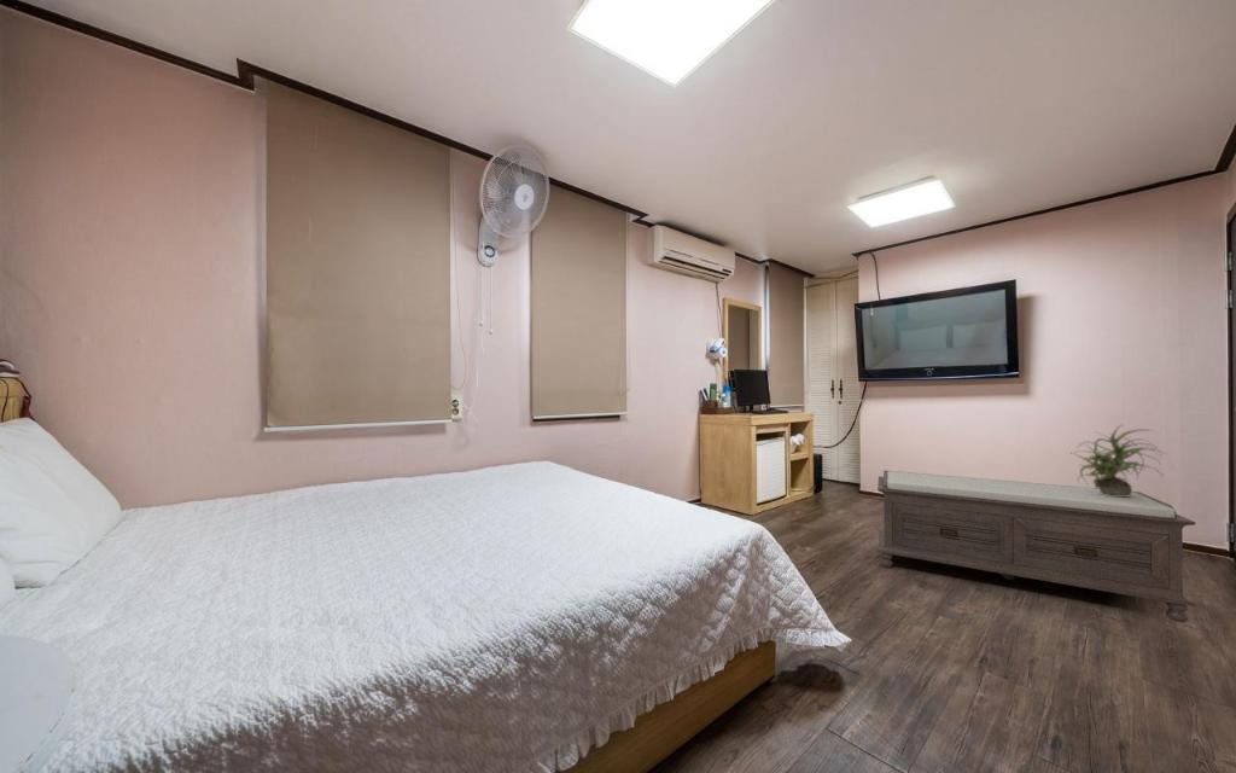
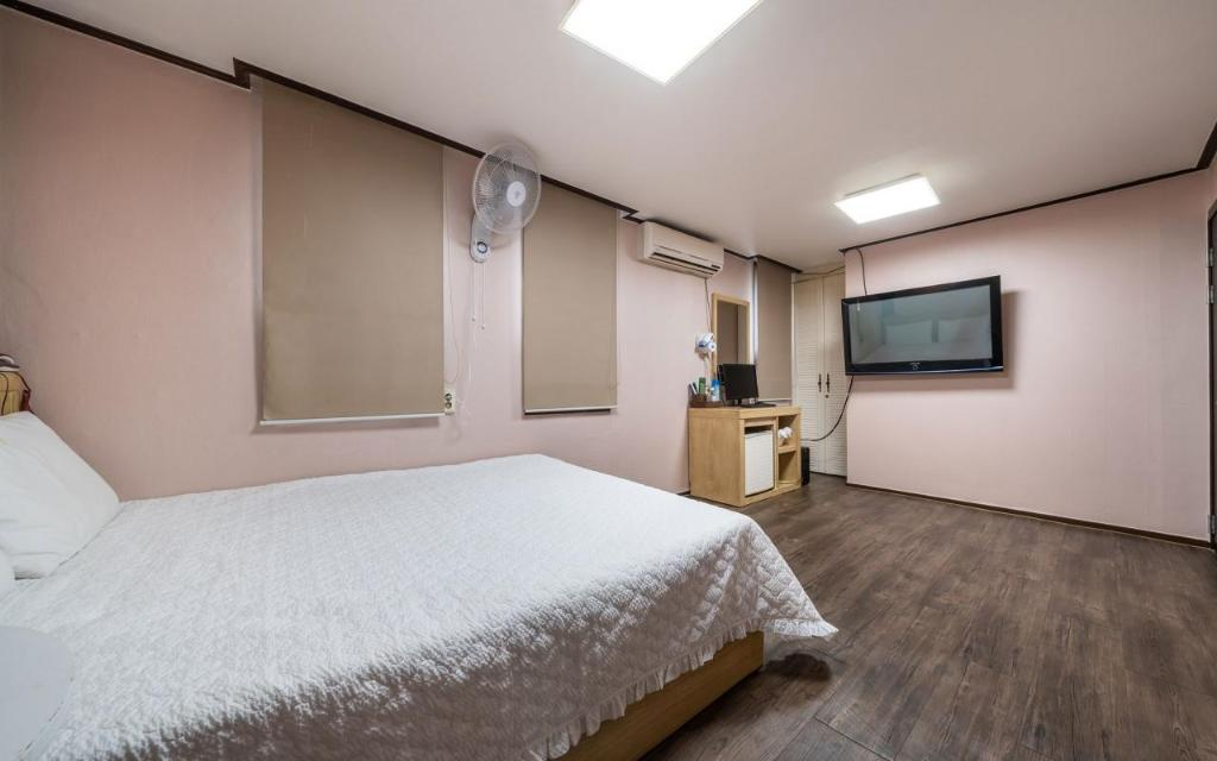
- potted plant [1071,424,1166,496]
- bench [876,469,1197,623]
